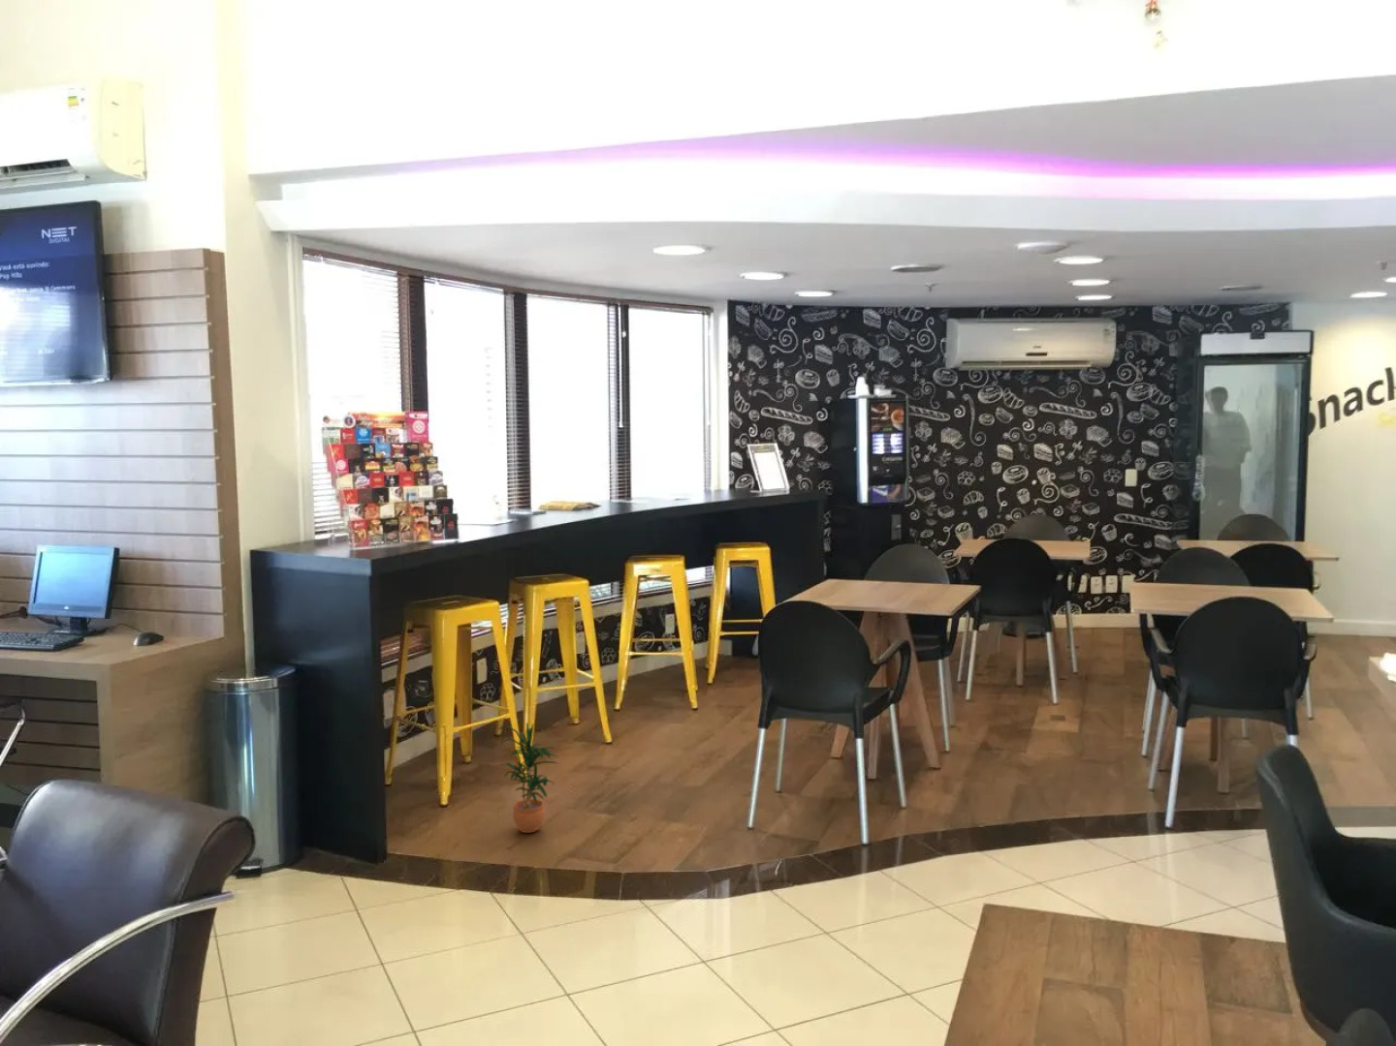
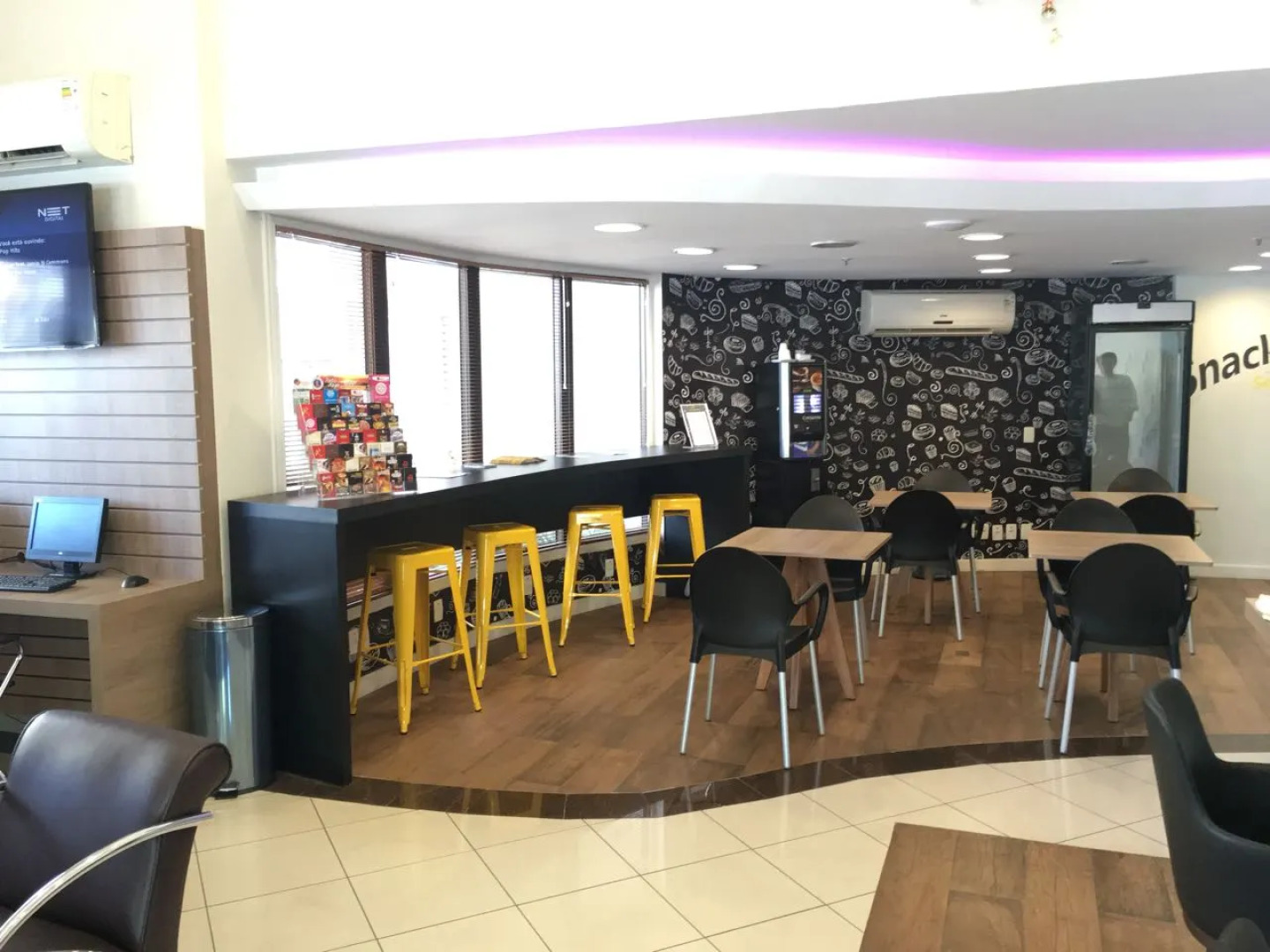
- potted plant [498,722,561,834]
